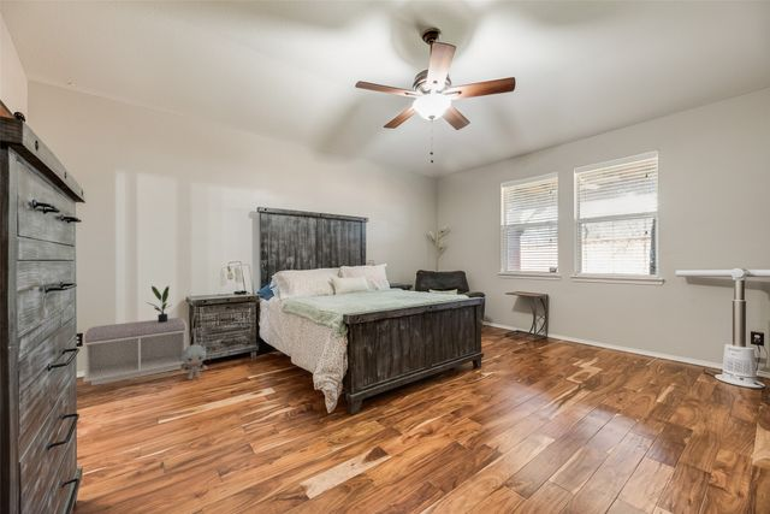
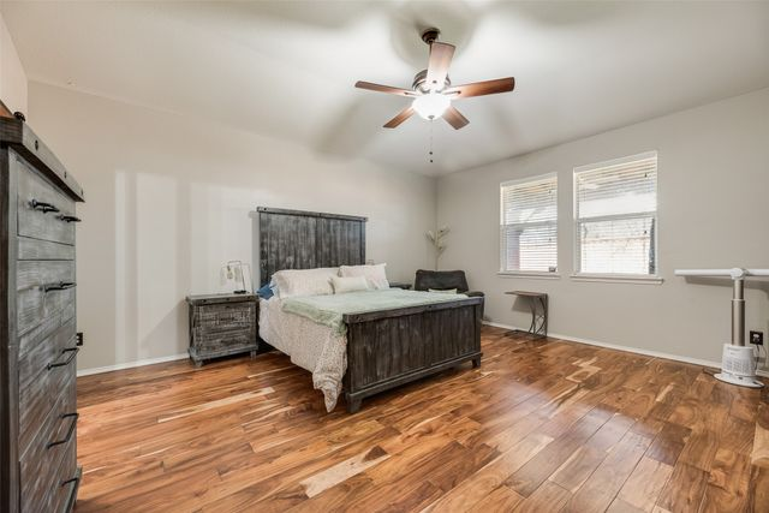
- bench [82,317,188,386]
- potted plant [146,284,171,323]
- plush toy [179,343,208,380]
